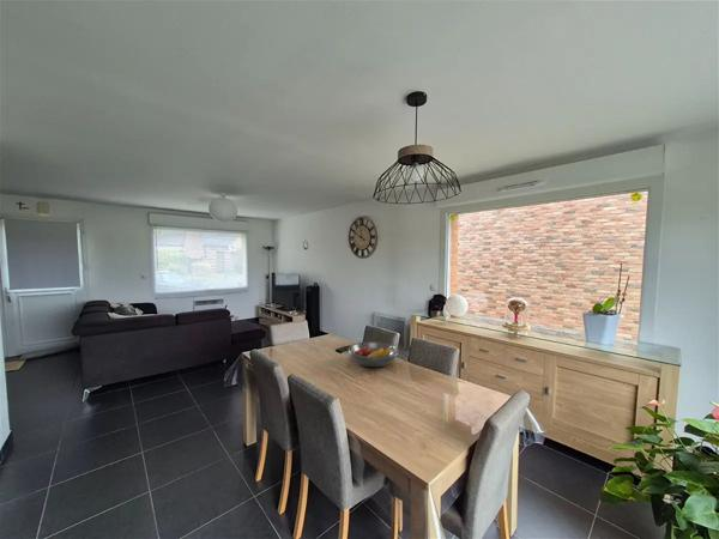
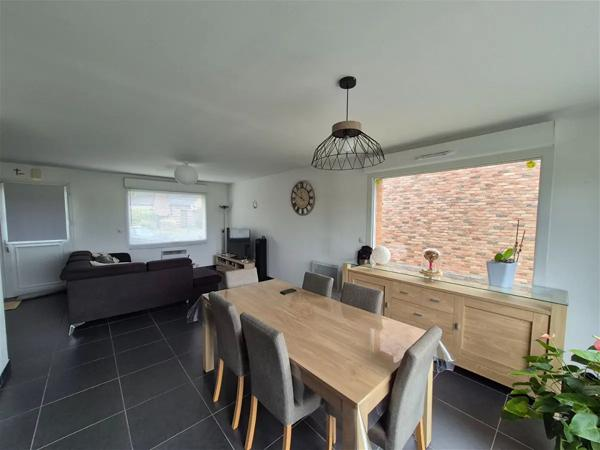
- fruit bowl [348,340,400,368]
